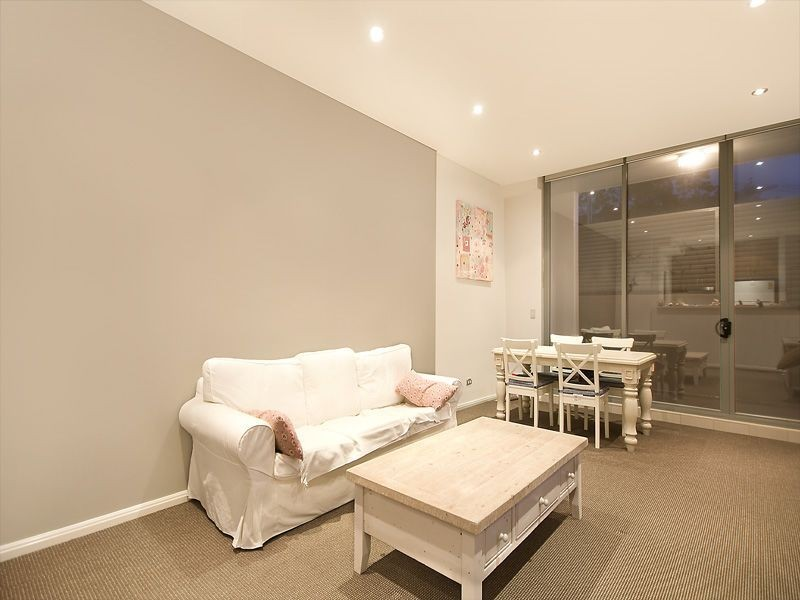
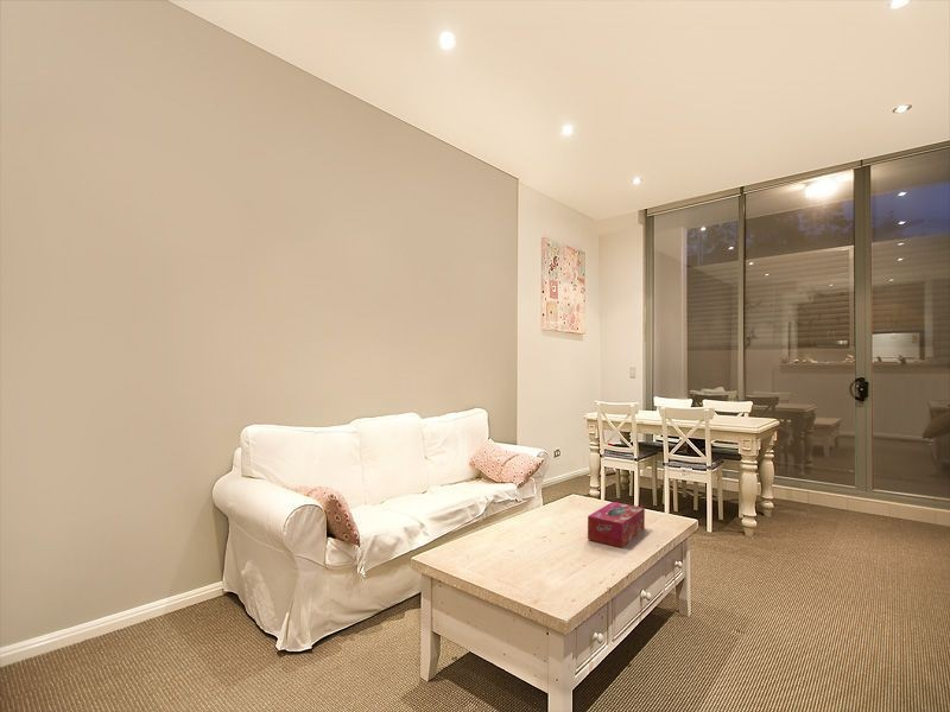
+ tissue box [587,501,646,548]
